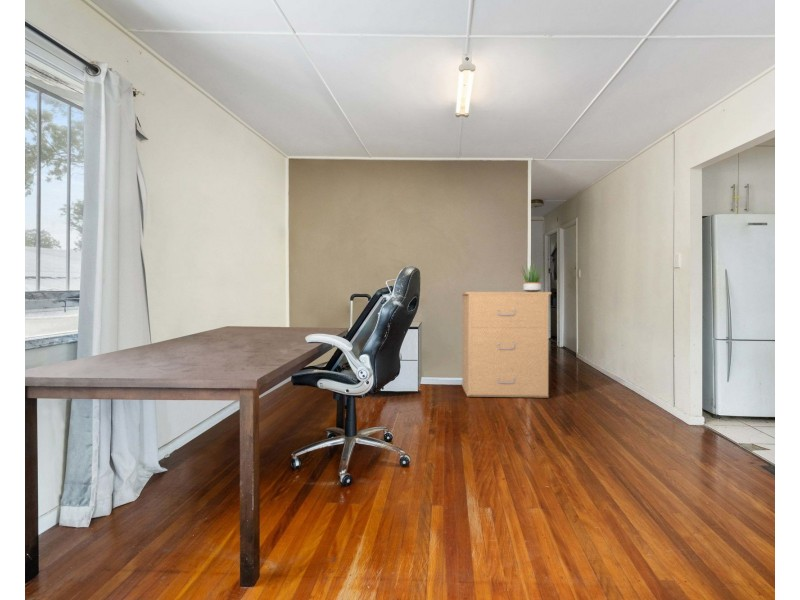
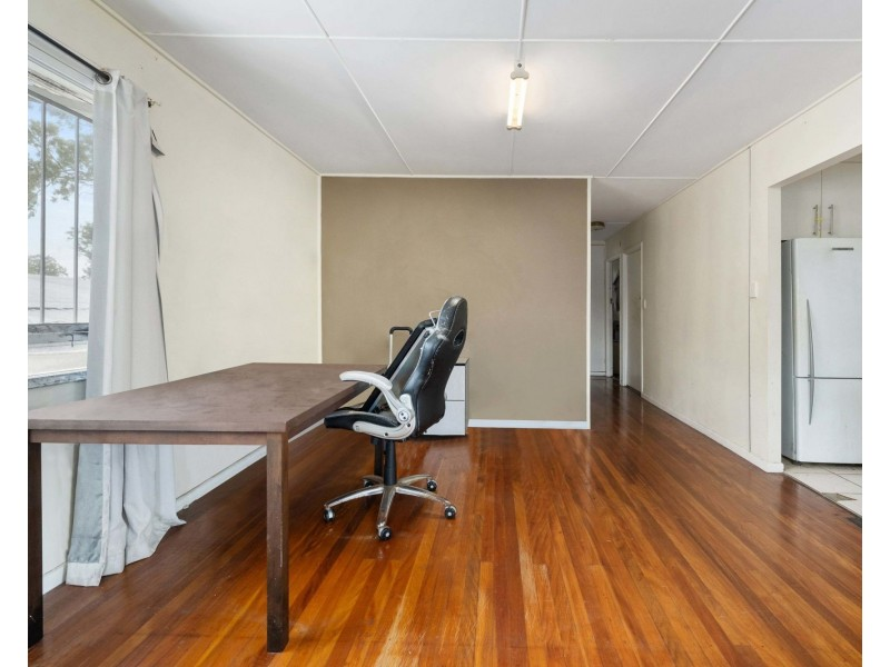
- potted plant [519,263,547,292]
- filing cabinet [459,291,552,398]
